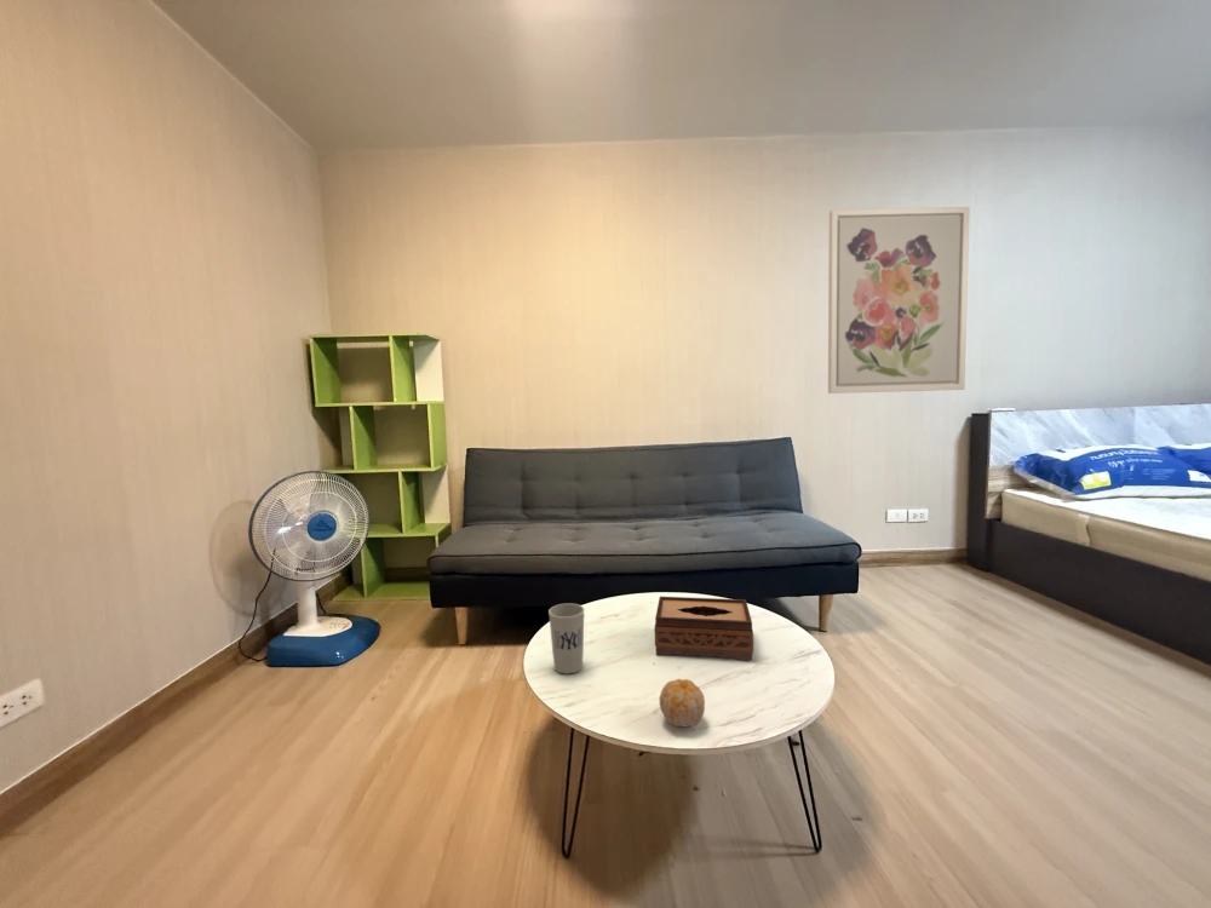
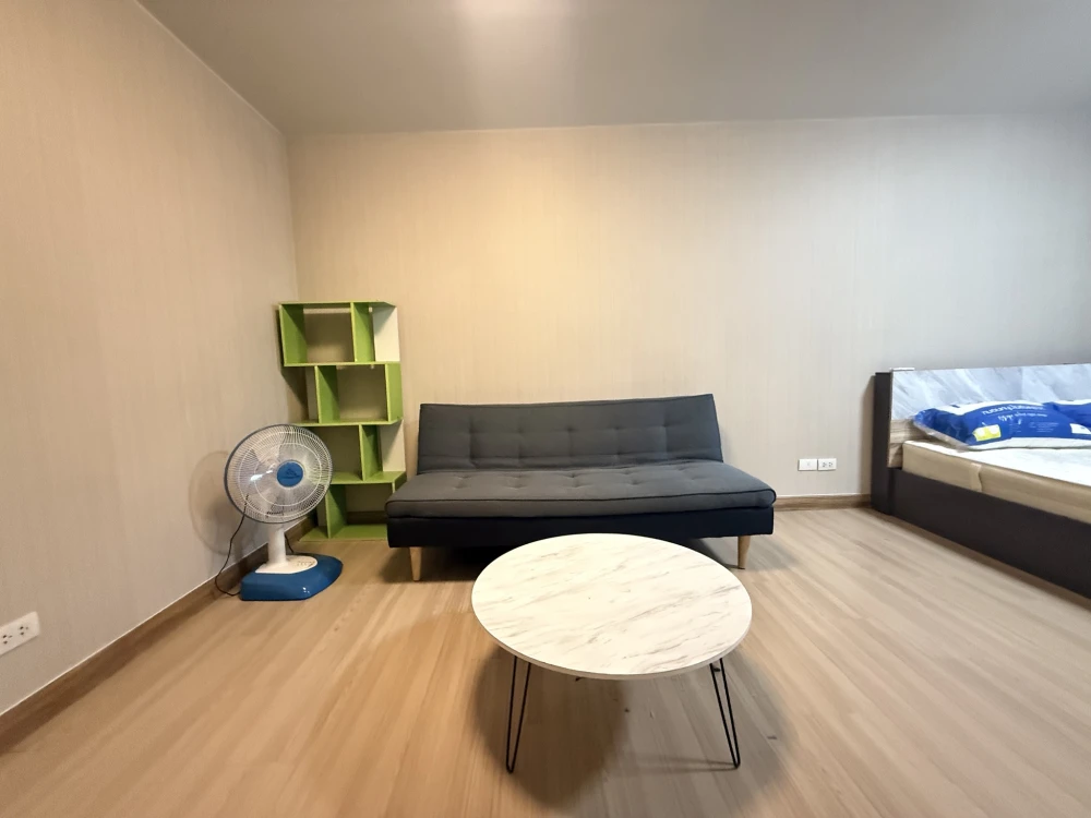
- fruit [659,678,706,728]
- wall art [827,206,971,395]
- cup [547,603,586,674]
- tissue box [654,596,754,661]
